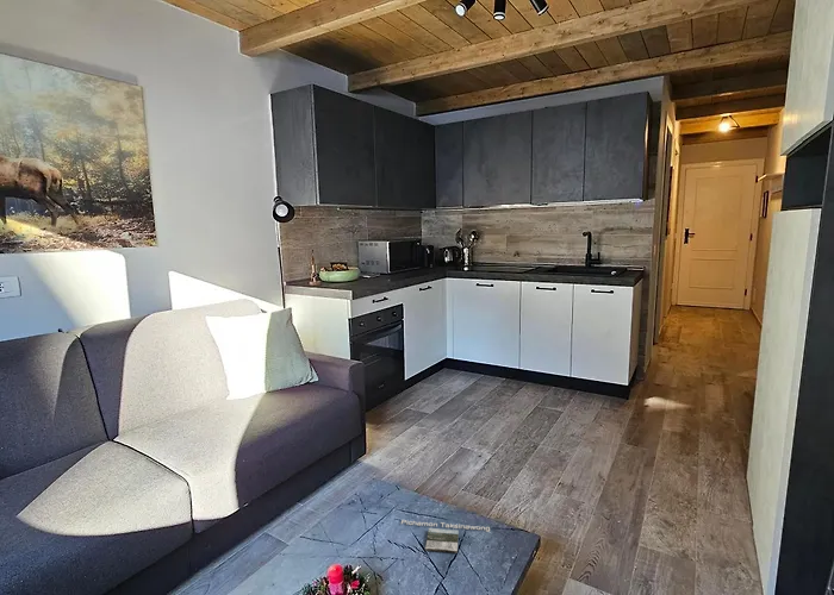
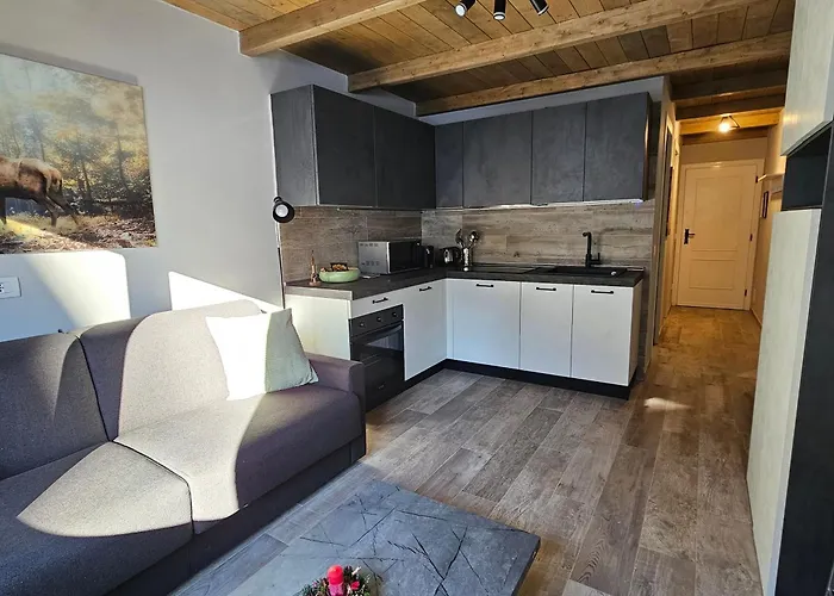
- magazine [400,519,491,555]
